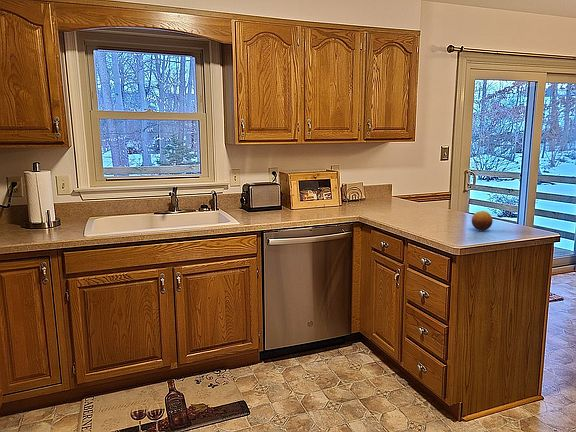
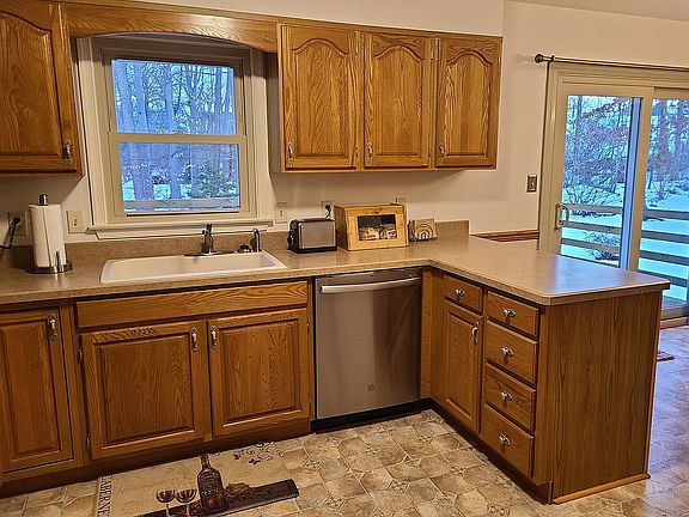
- fruit [471,210,494,232]
